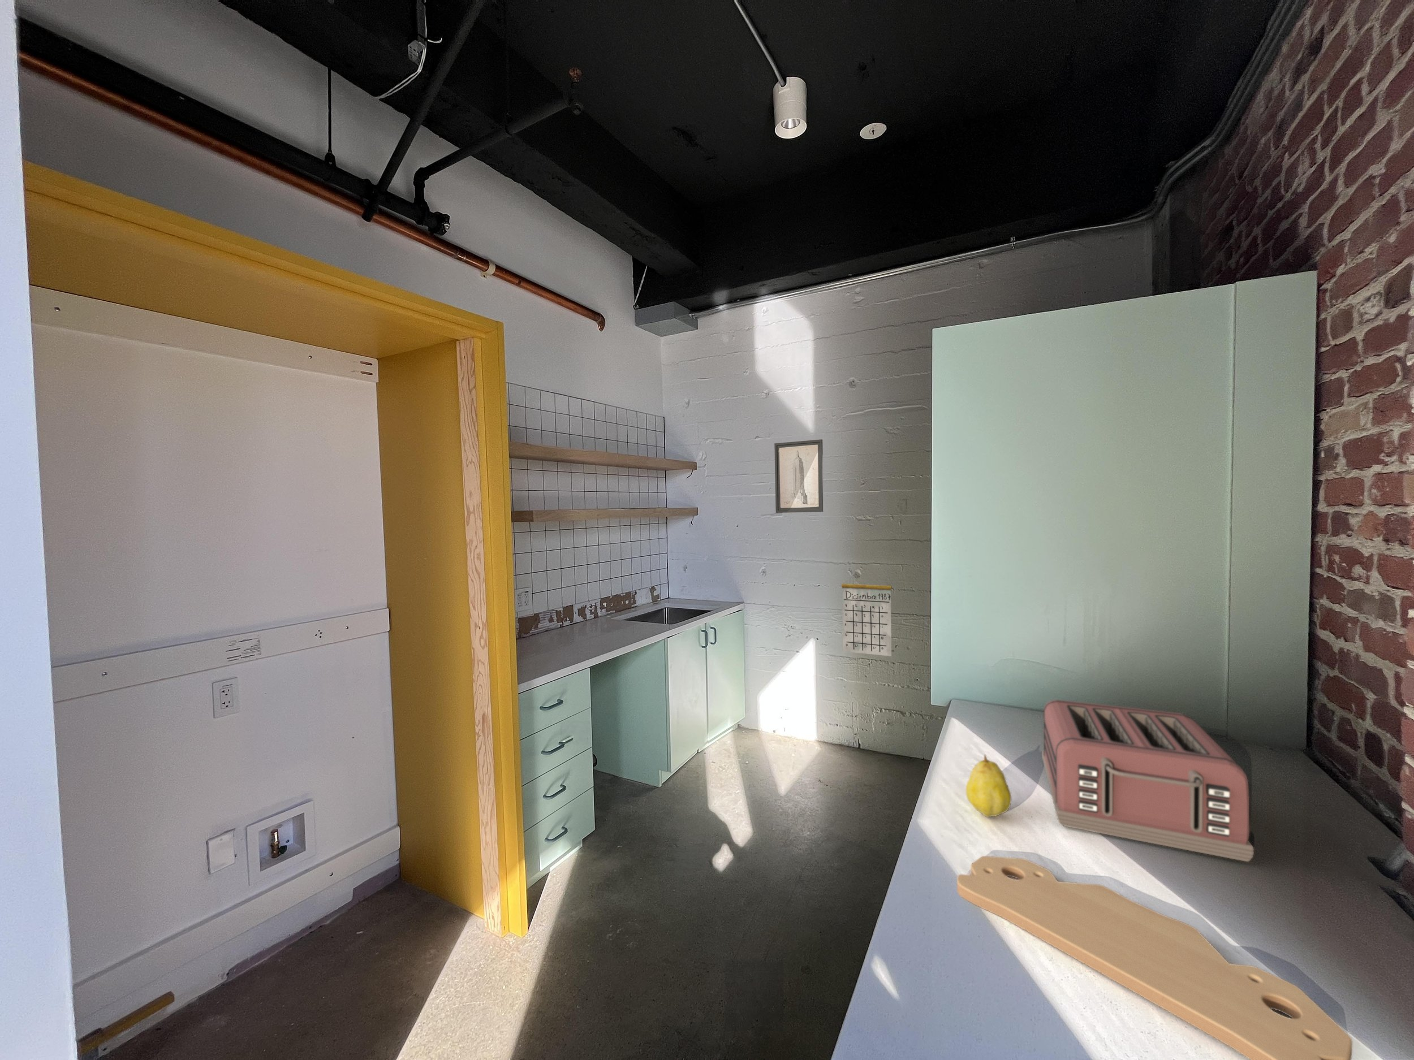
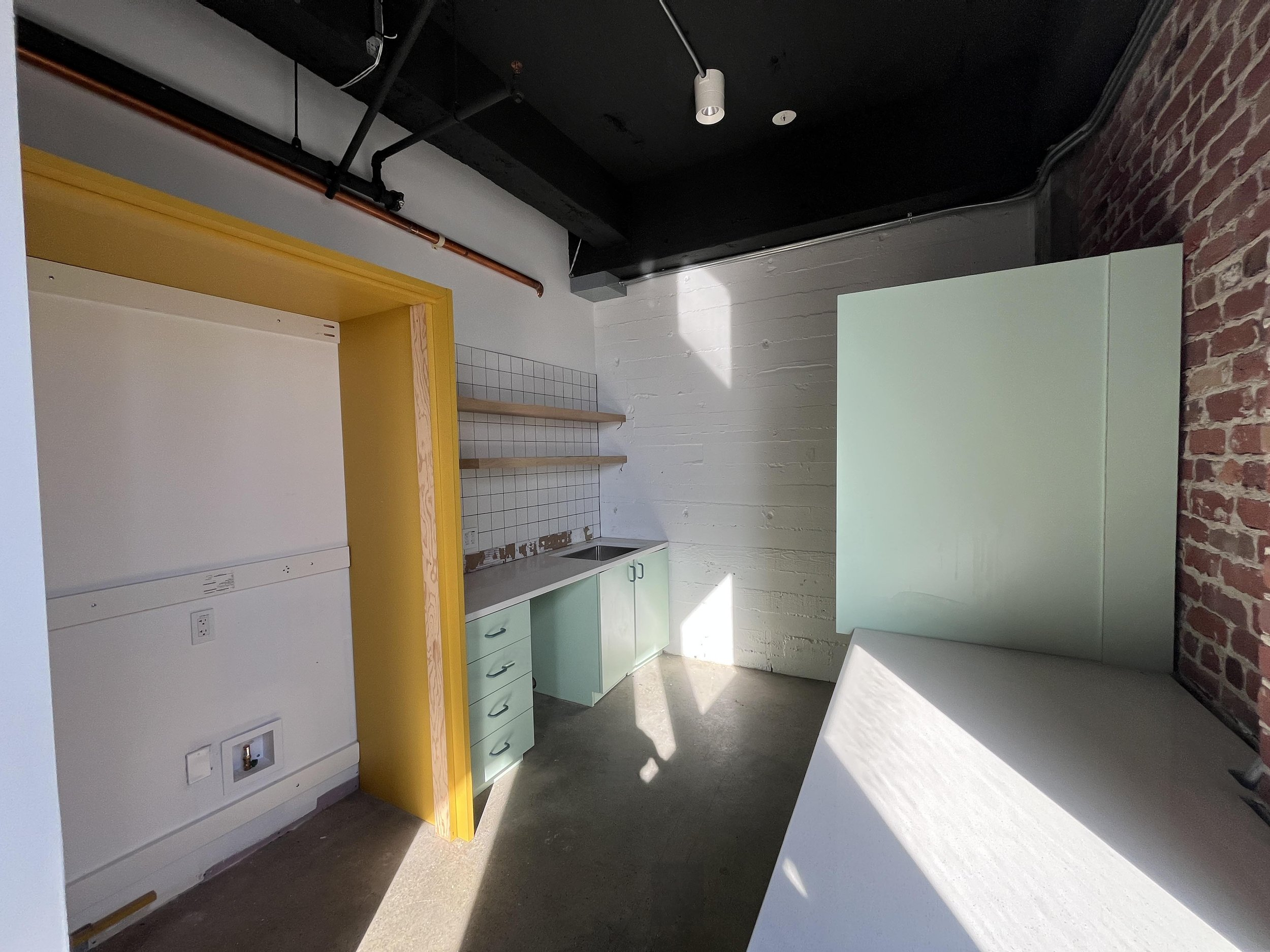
- fruit [965,754,1012,817]
- calendar [841,568,893,657]
- wall art [774,439,824,513]
- toaster [1041,699,1255,862]
- cutting board [956,855,1353,1060]
